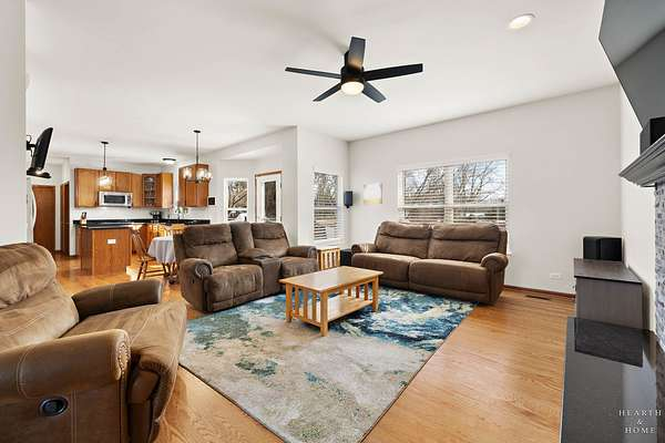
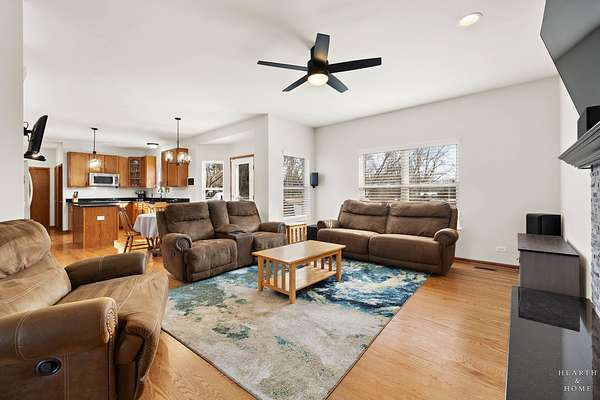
- wall art [362,182,383,206]
